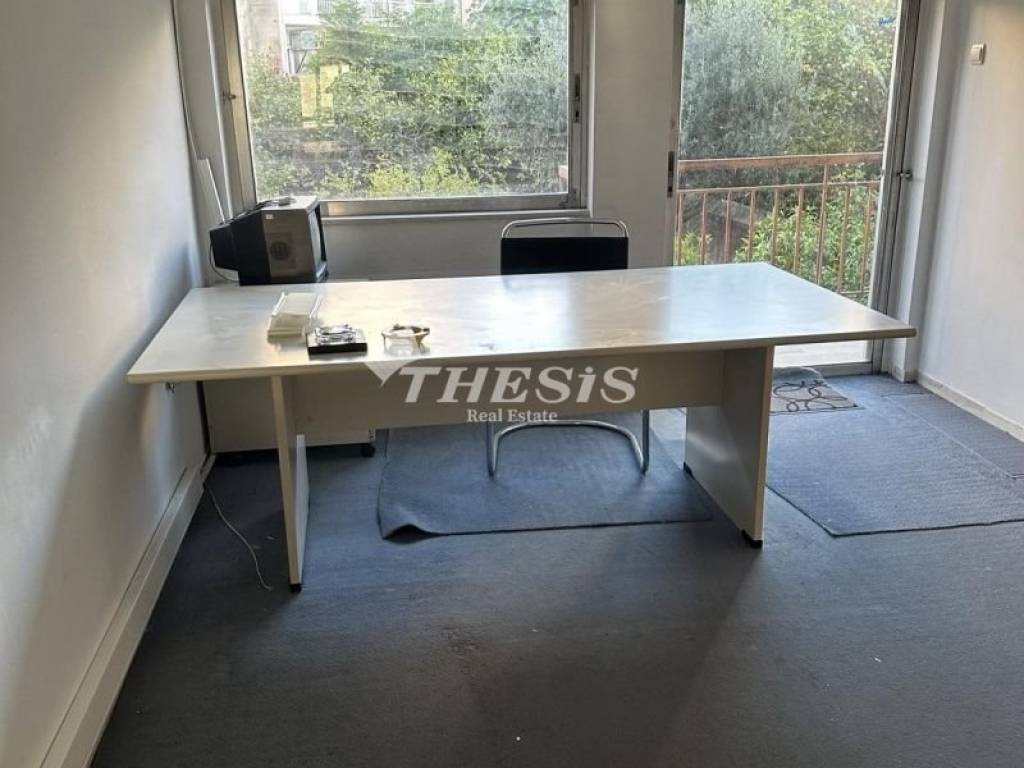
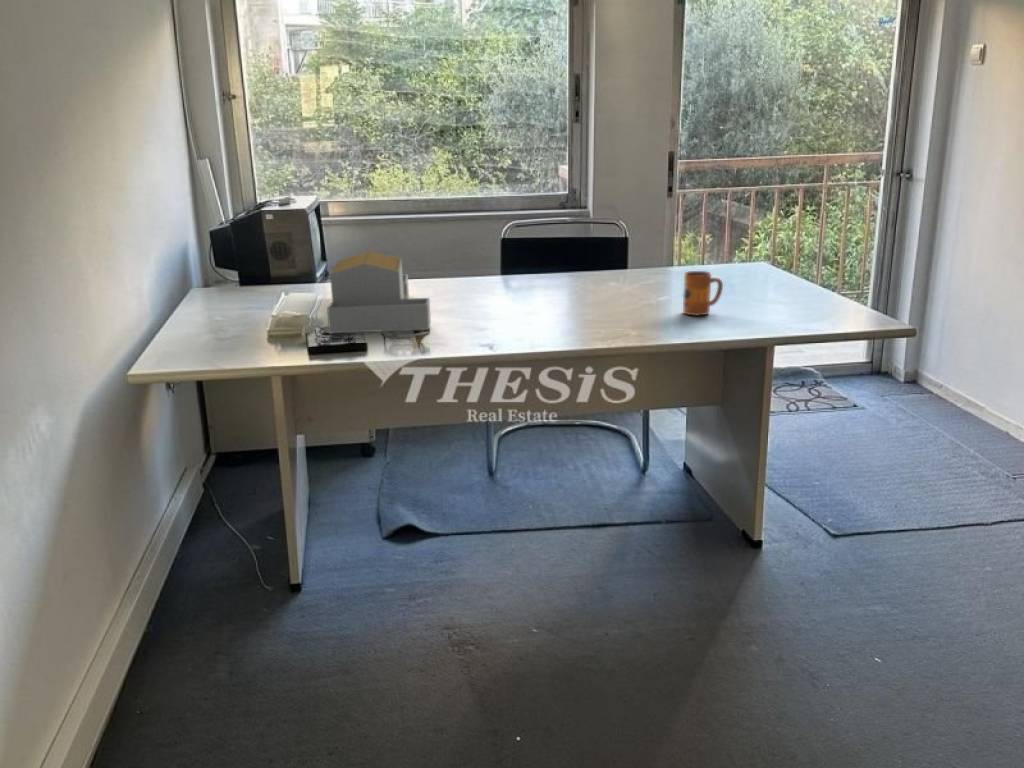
+ mug [682,270,724,317]
+ architectural model [326,250,432,334]
